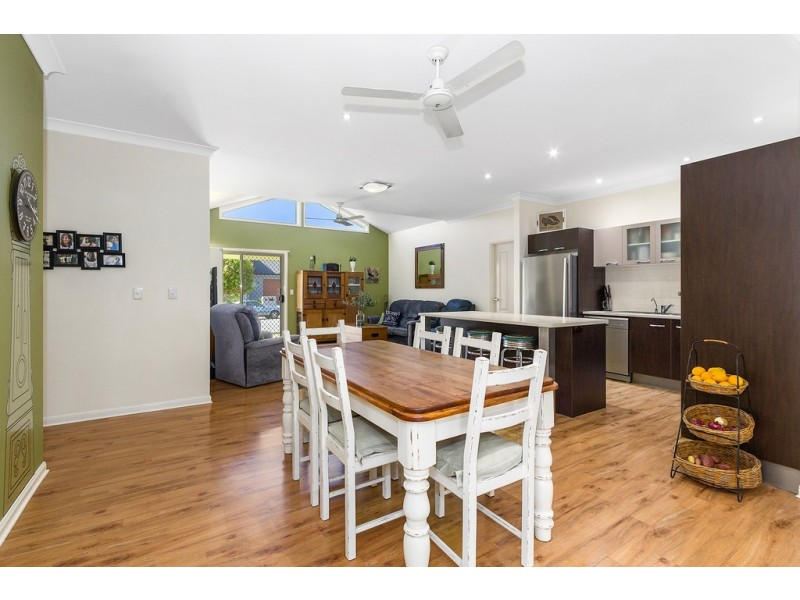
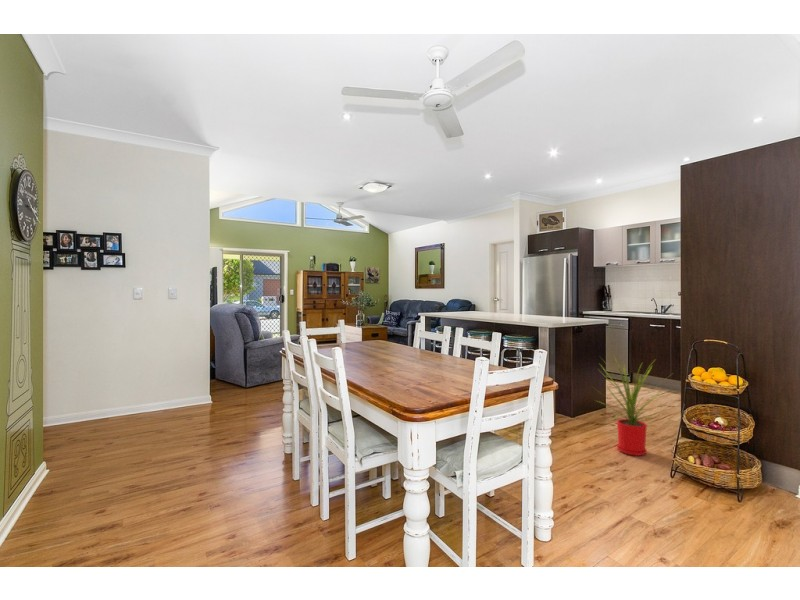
+ house plant [593,355,673,457]
